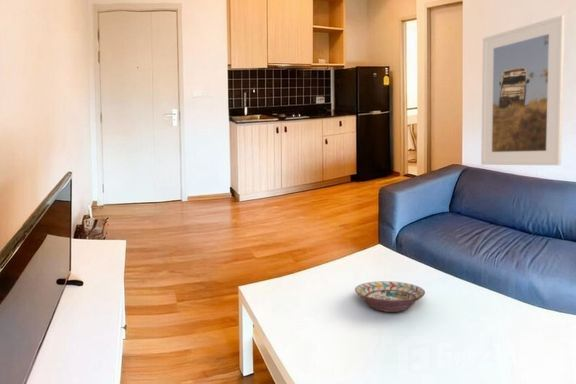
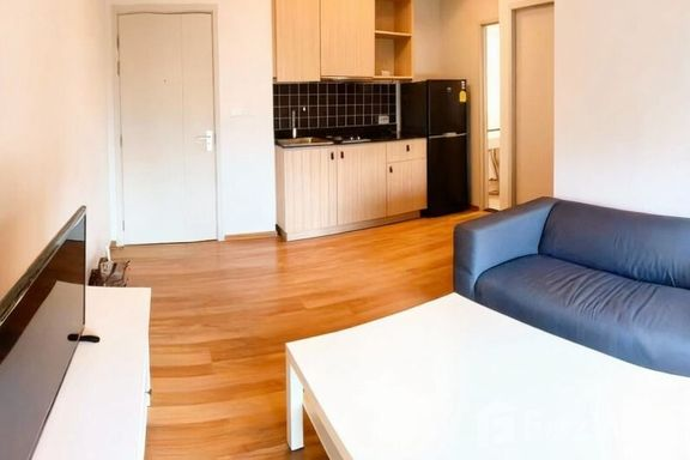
- decorative bowl [354,280,426,313]
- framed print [480,14,566,166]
